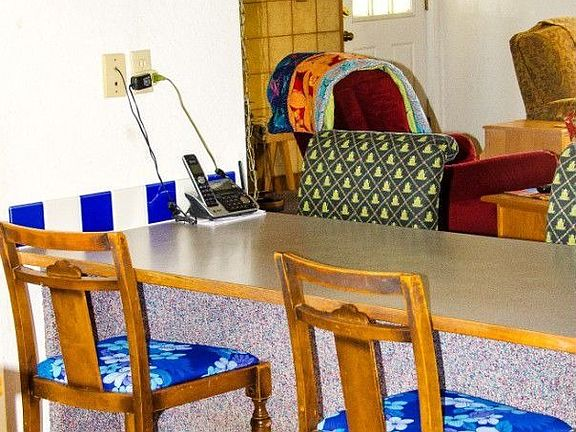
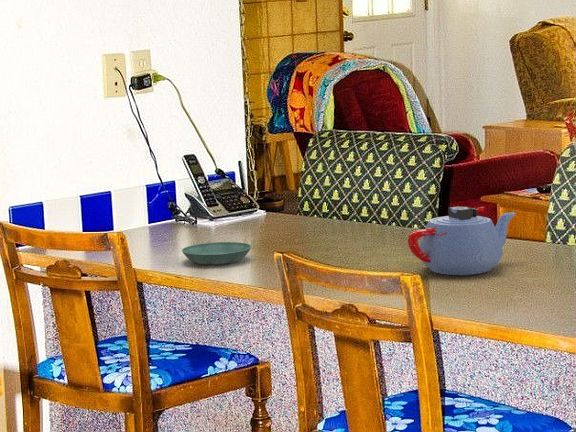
+ teapot [407,206,516,276]
+ saucer [181,241,253,265]
